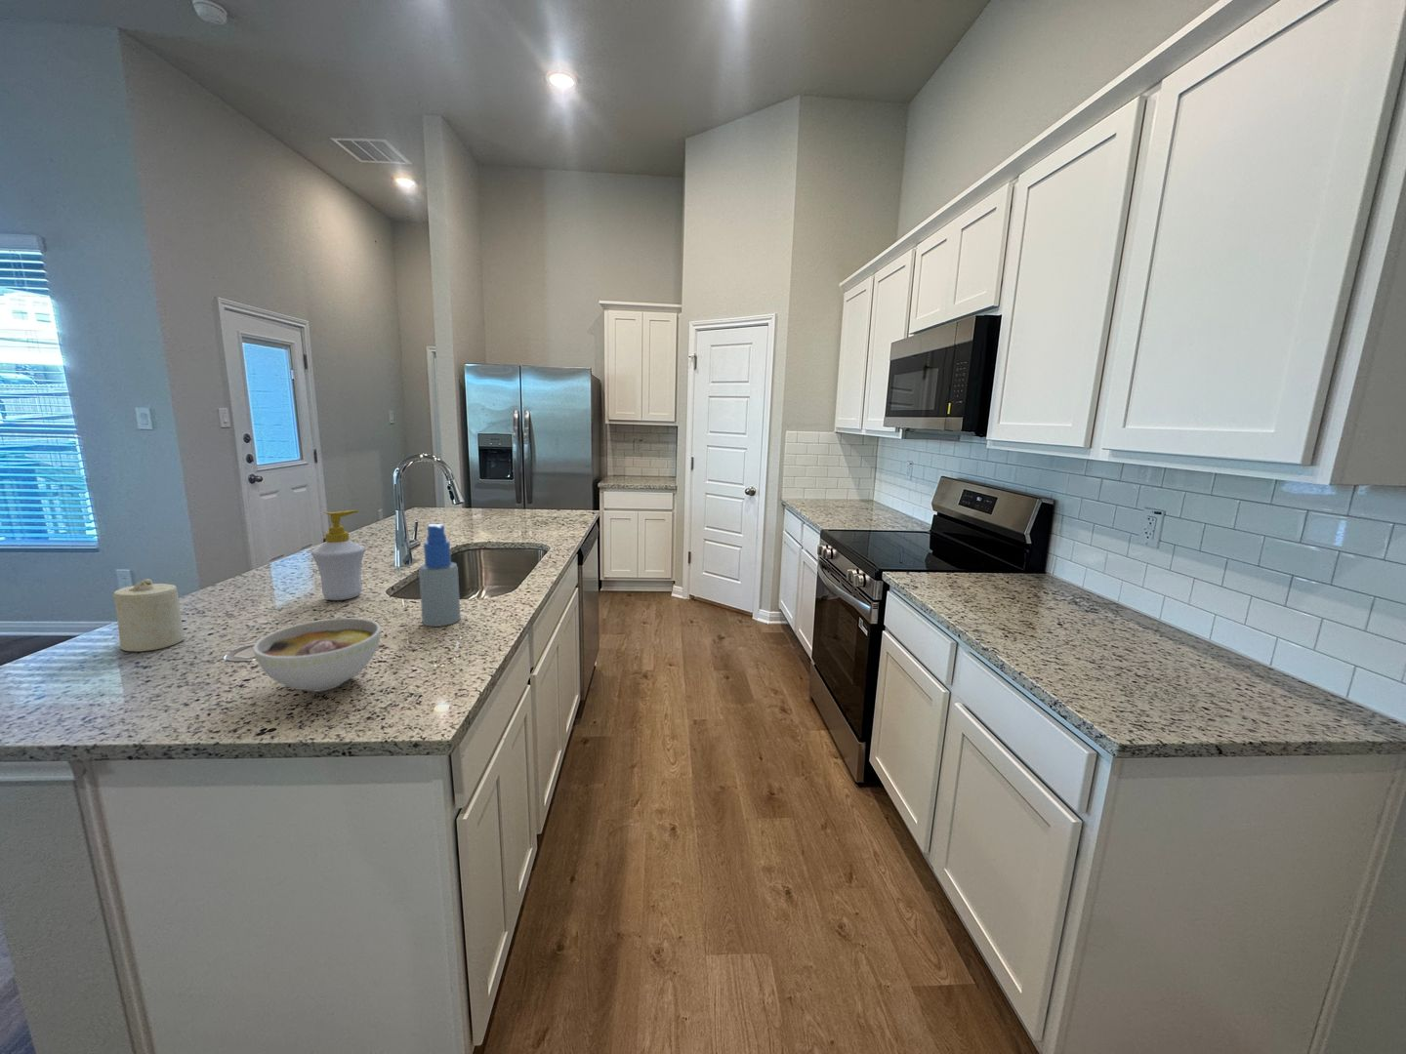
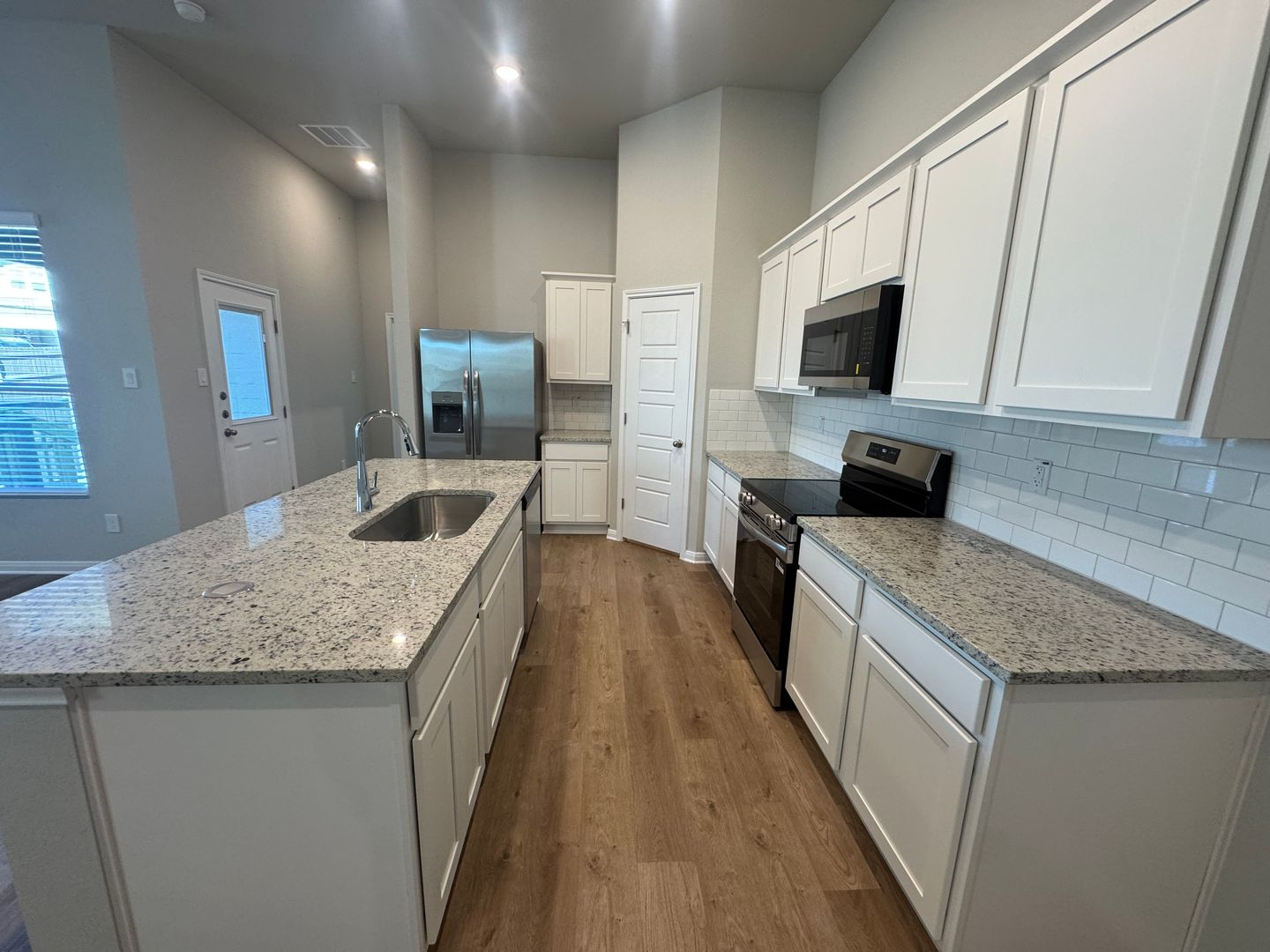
- soap bottle [310,509,366,601]
- bowl [252,617,382,693]
- candle [112,578,186,652]
- spray bottle [417,523,462,628]
